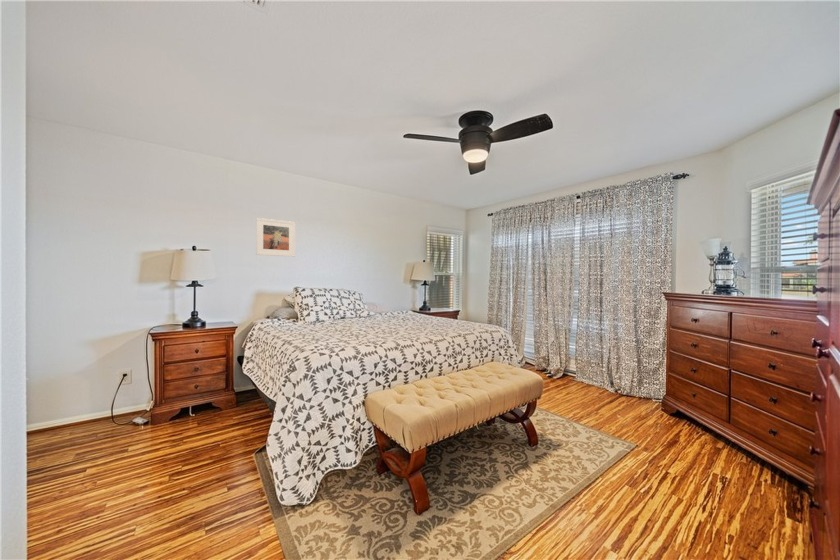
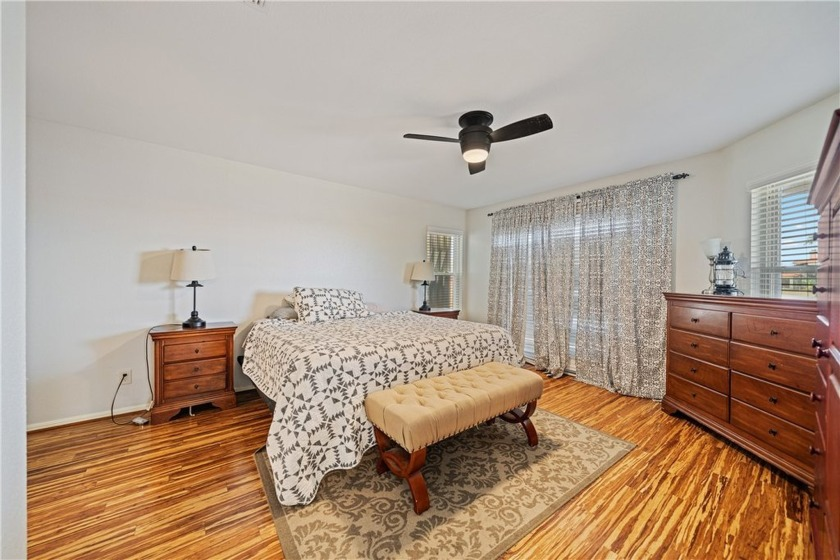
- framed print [255,217,296,258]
